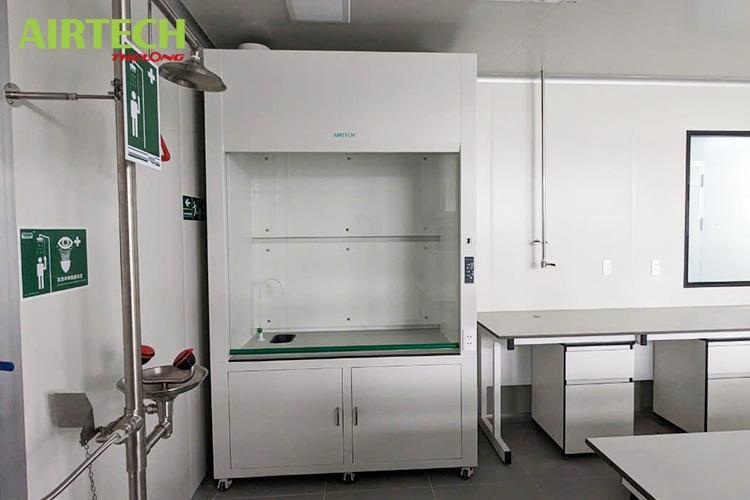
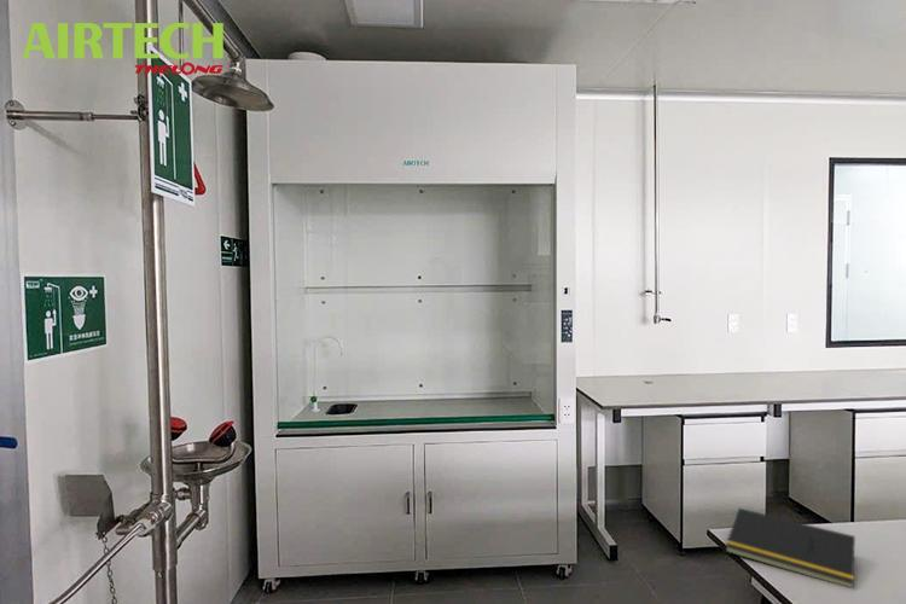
+ notepad [725,507,856,588]
